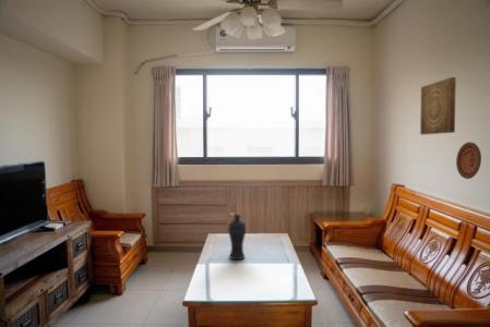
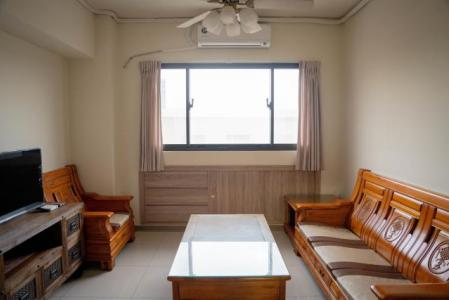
- vase [227,214,247,261]
- wall art [419,76,457,135]
- decorative plate [455,141,482,180]
